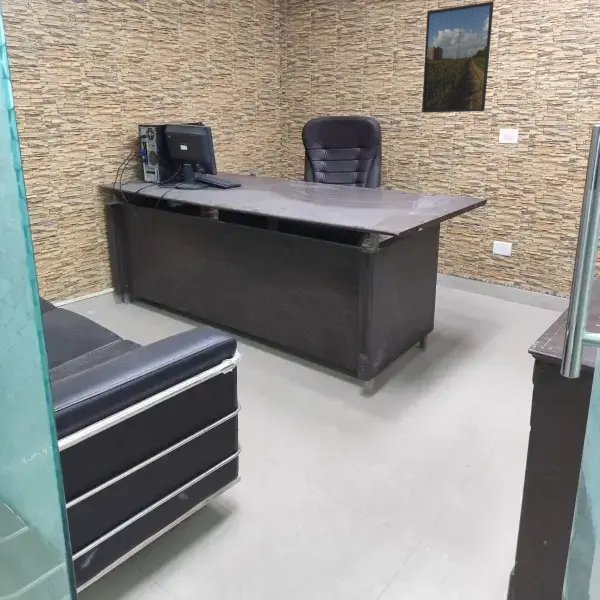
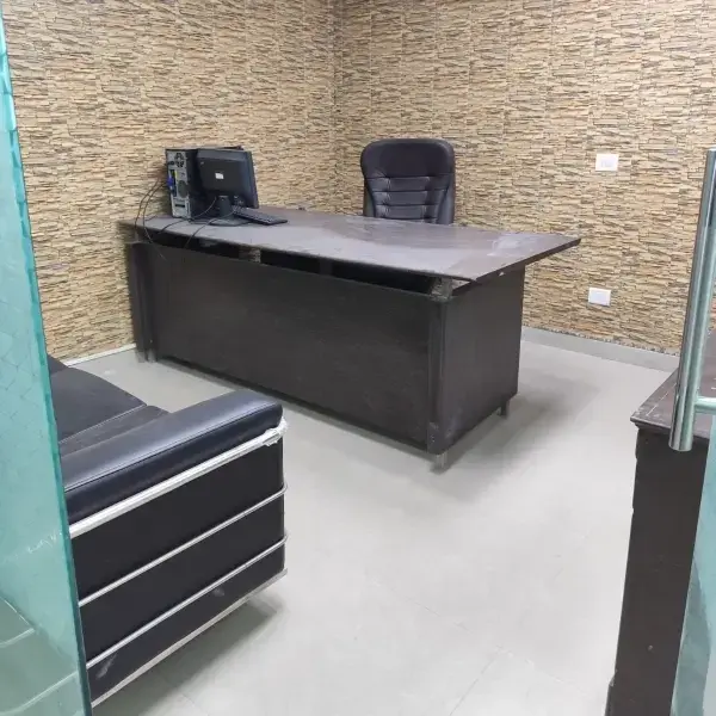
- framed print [421,1,495,114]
